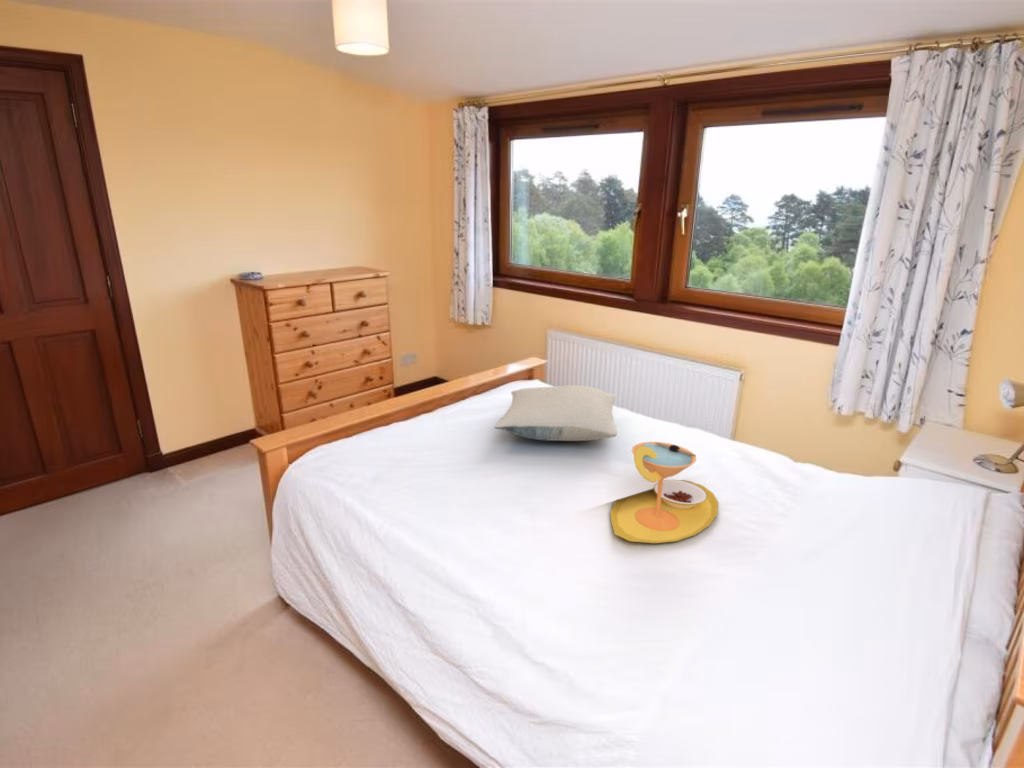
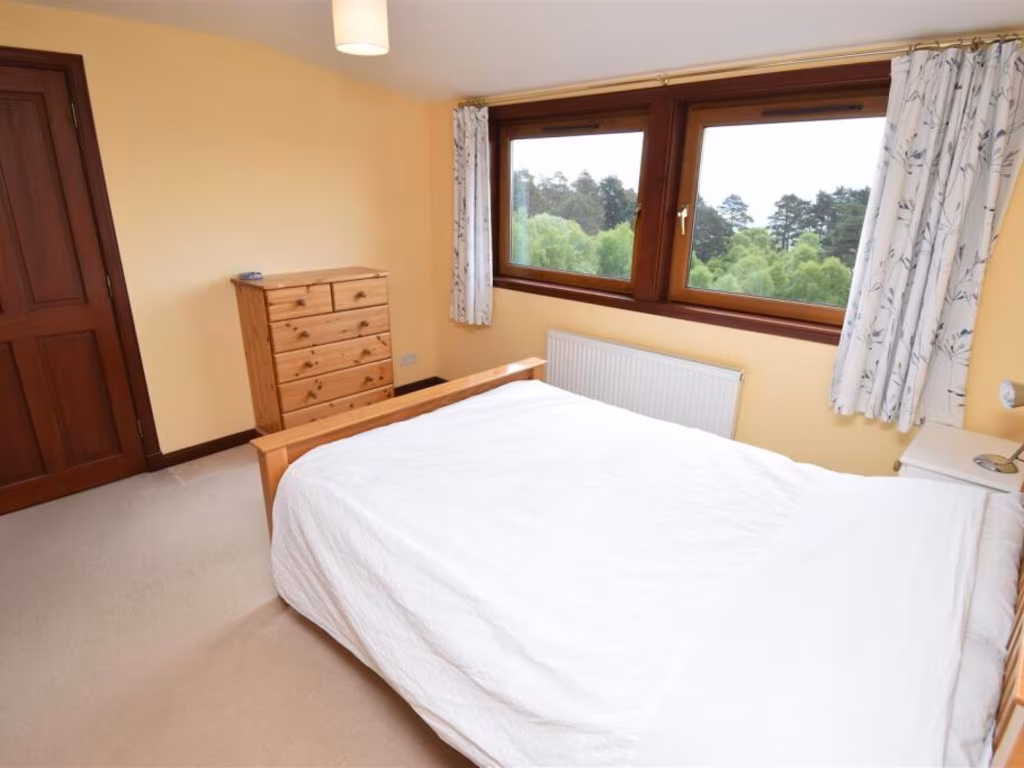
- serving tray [609,441,719,544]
- pillow [494,384,618,442]
